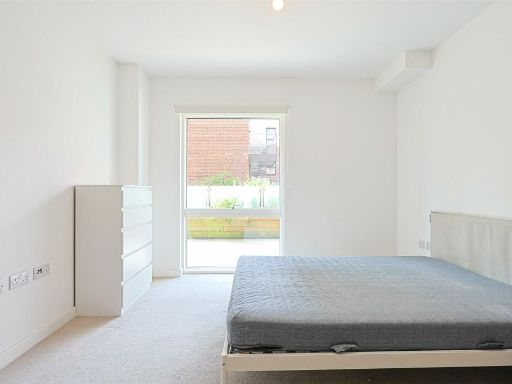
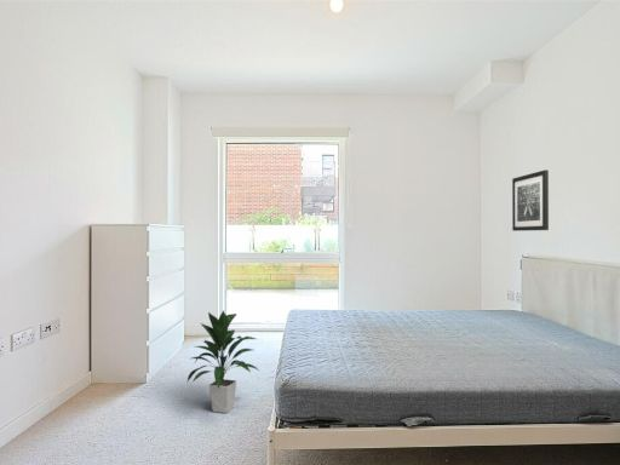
+ wall art [511,168,550,232]
+ indoor plant [186,309,260,414]
